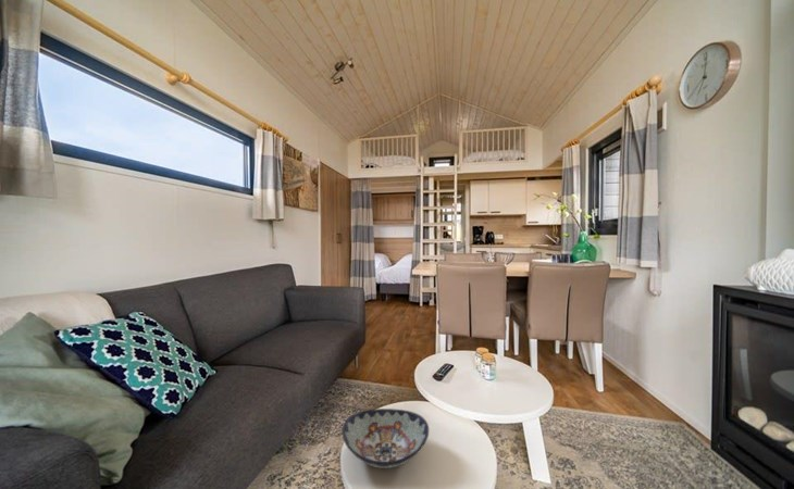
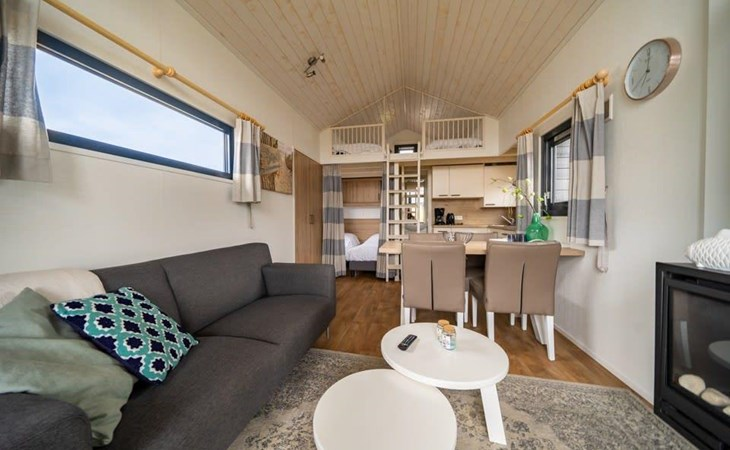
- decorative bowl [340,408,430,469]
